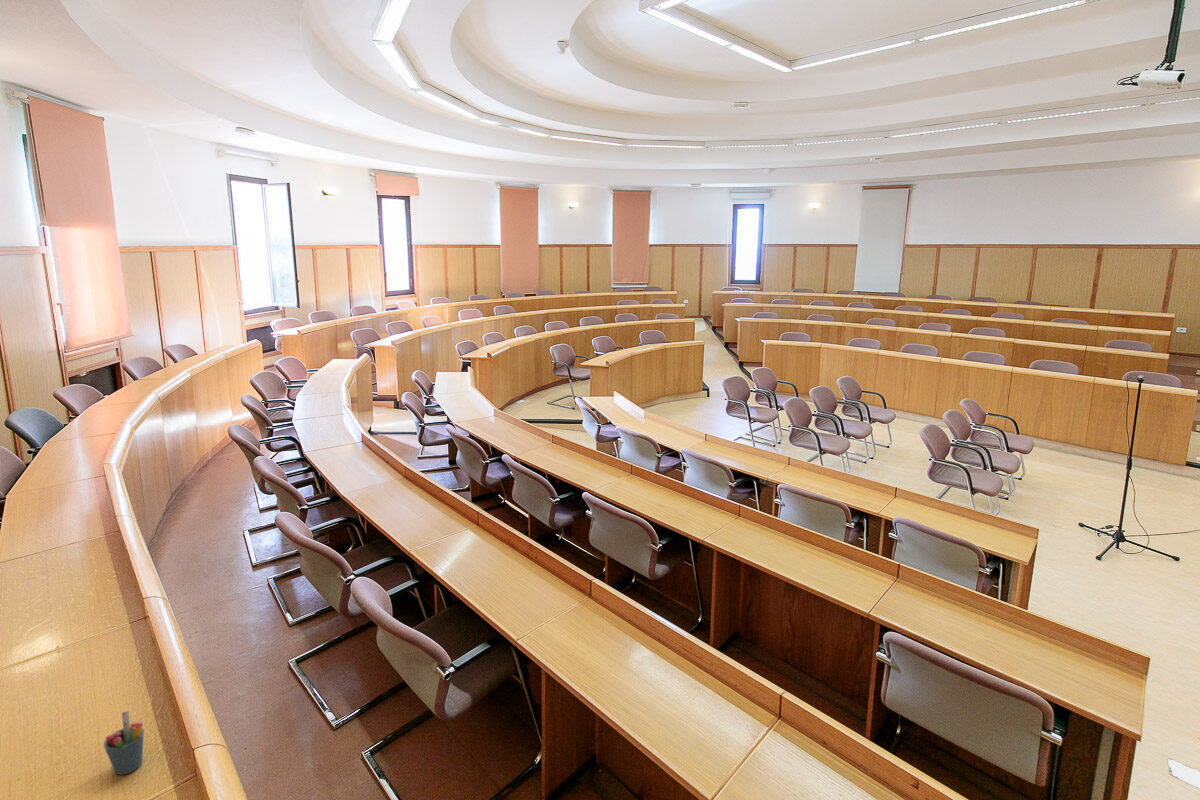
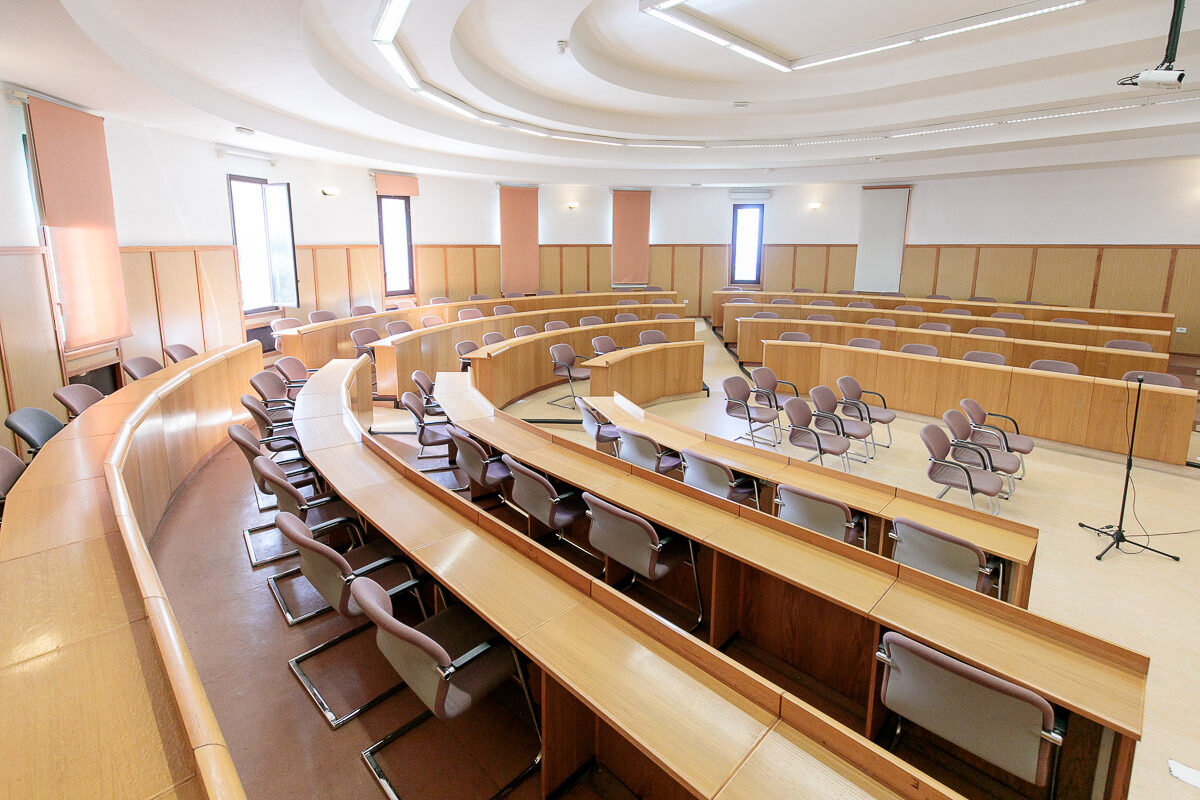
- pen holder [103,709,145,776]
